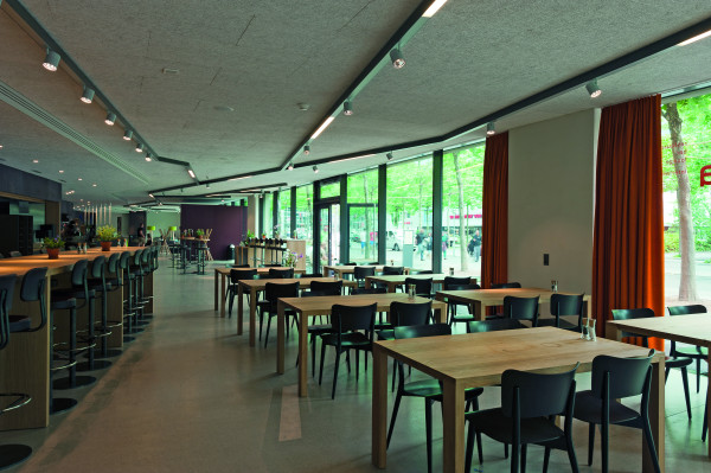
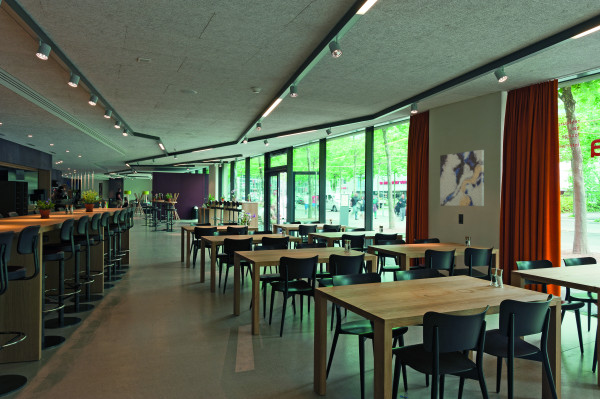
+ wall art [439,149,485,207]
